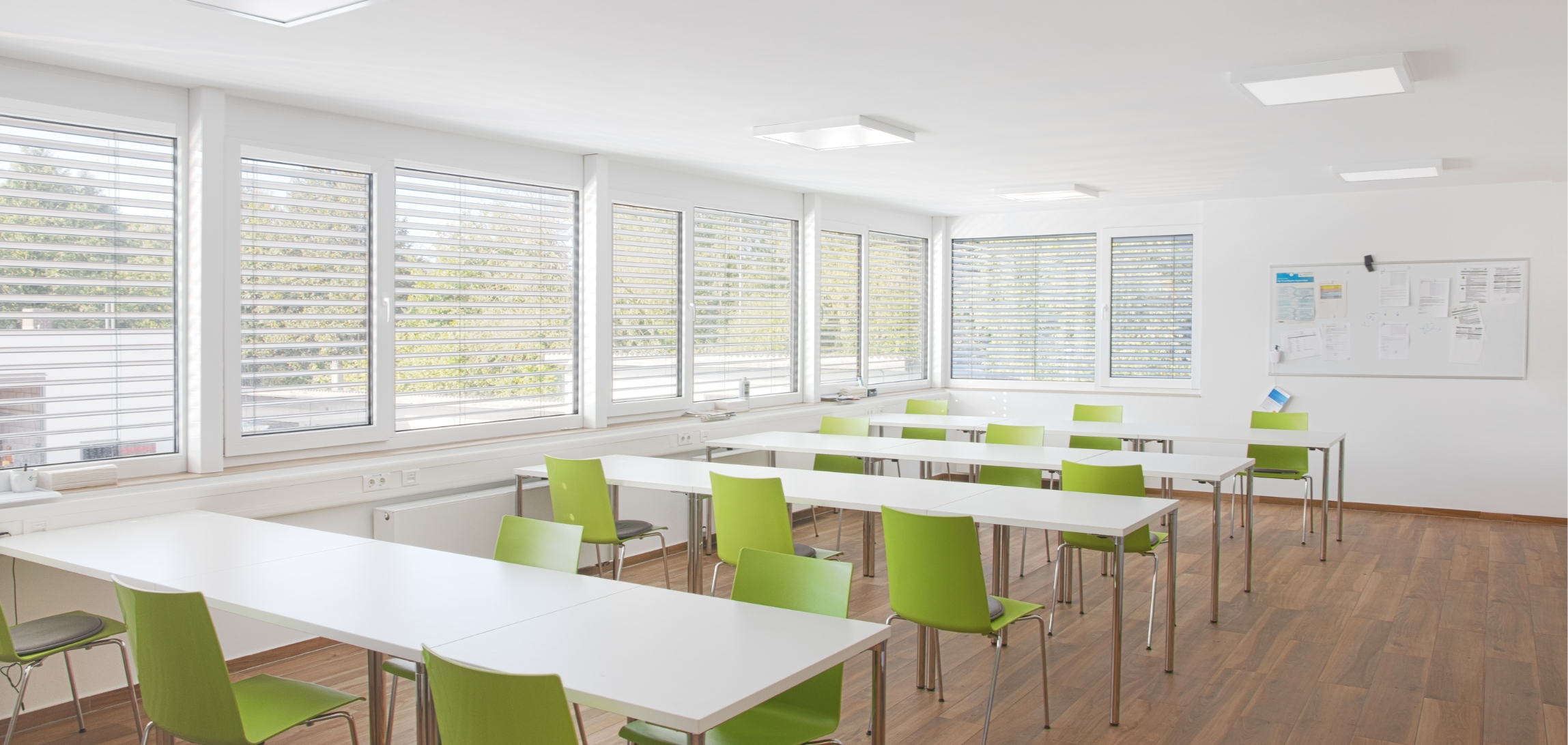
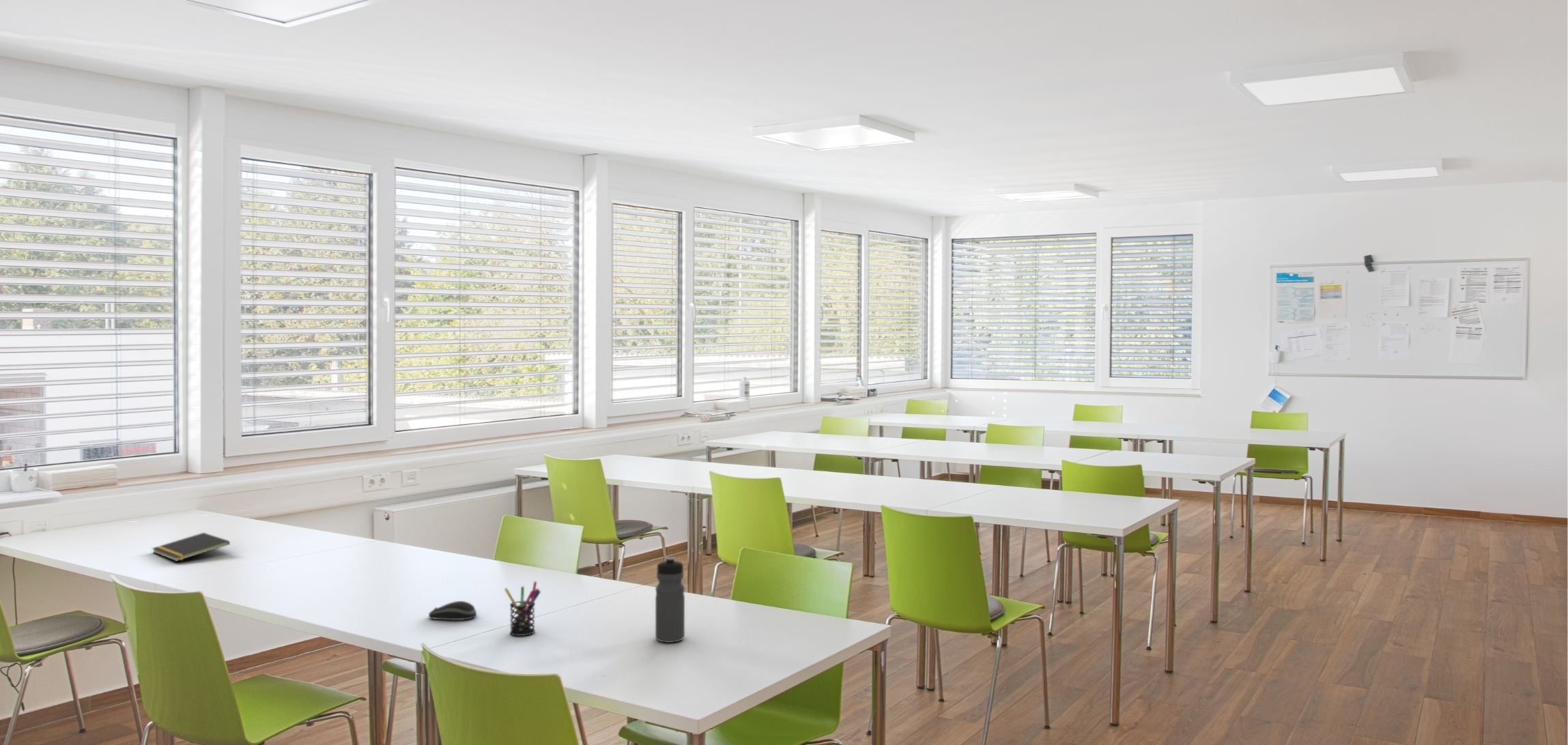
+ computer mouse [428,600,477,621]
+ pen holder [504,581,541,637]
+ water bottle [655,556,685,643]
+ notepad [152,532,231,562]
